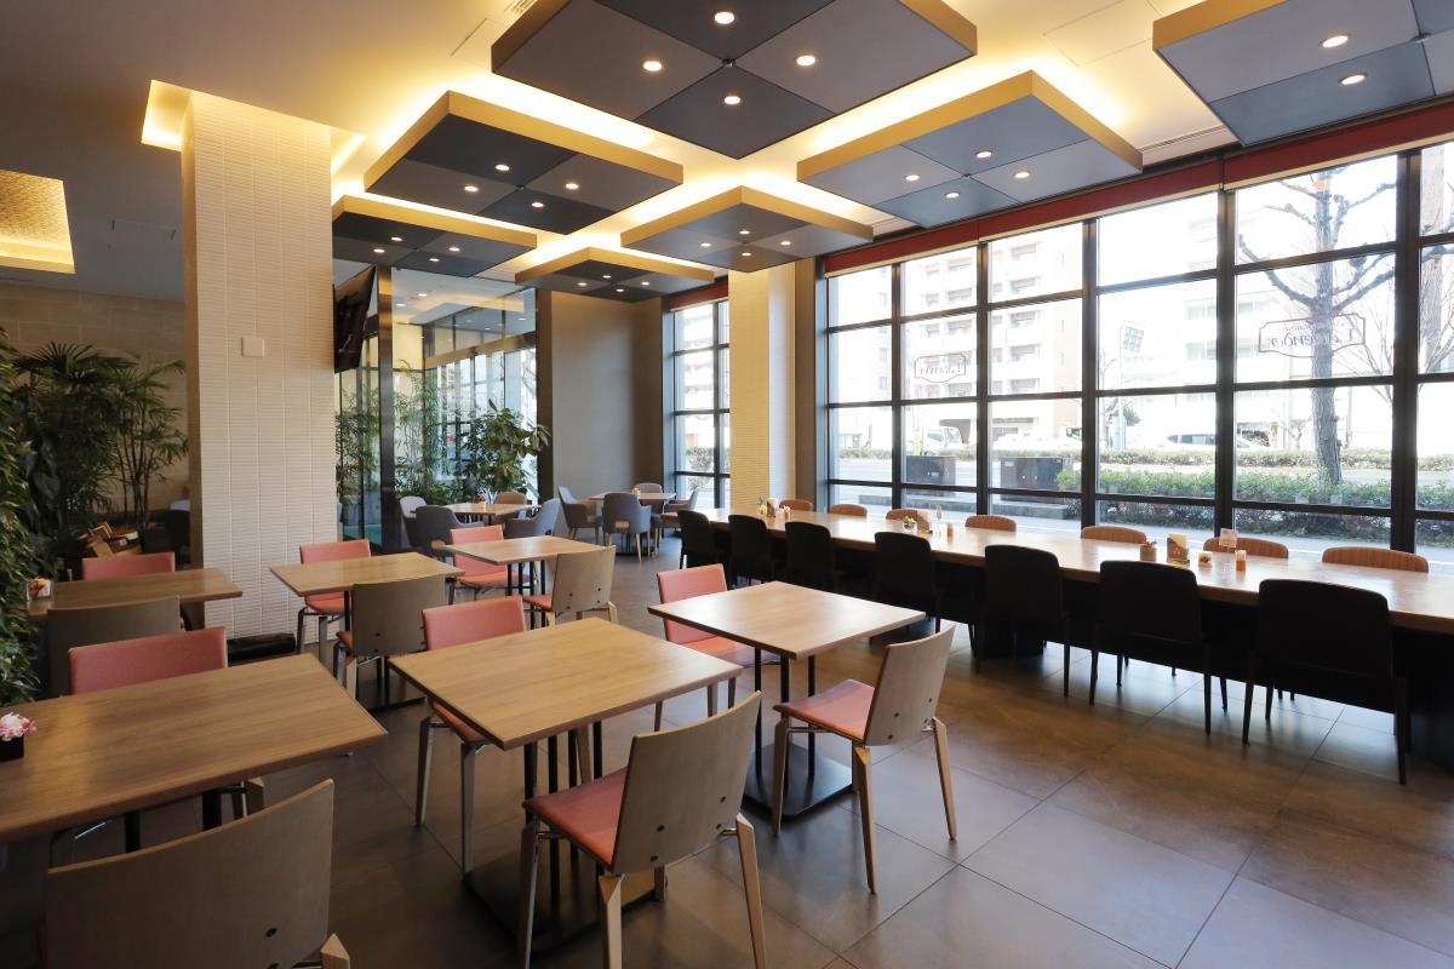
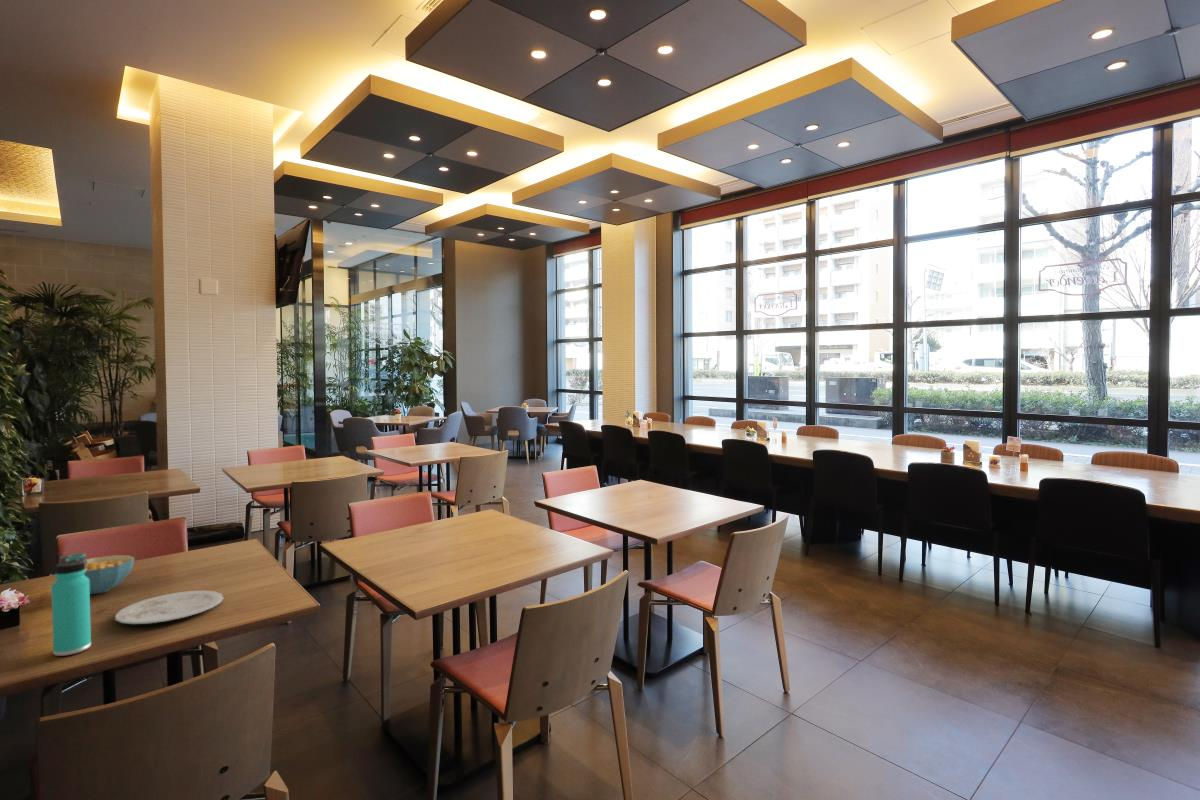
+ thermos bottle [50,552,92,657]
+ plate [114,590,224,625]
+ cereal bowl [84,554,136,595]
